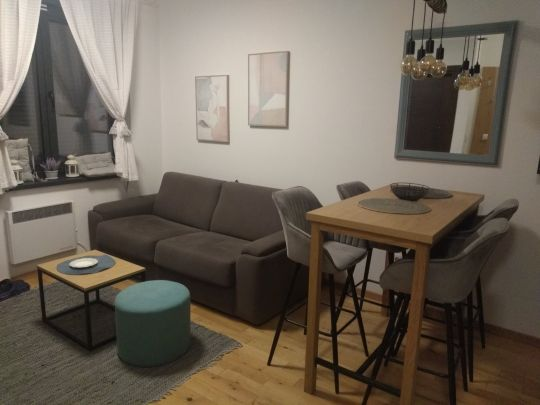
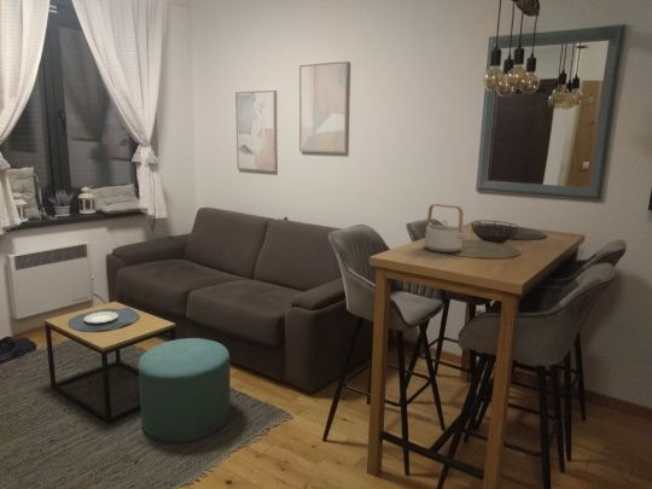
+ teapot [423,203,471,254]
